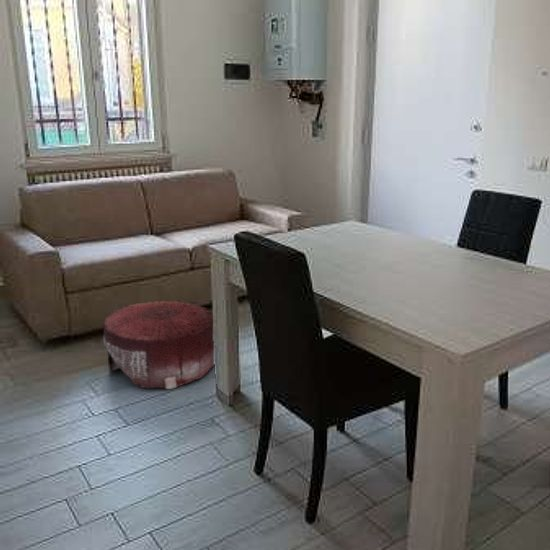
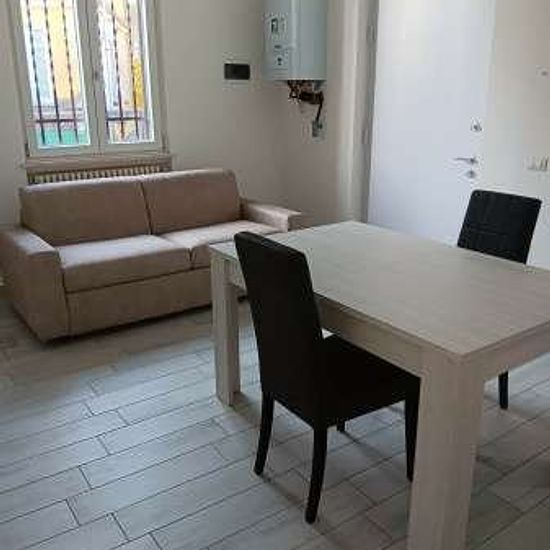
- pouf [102,299,215,390]
